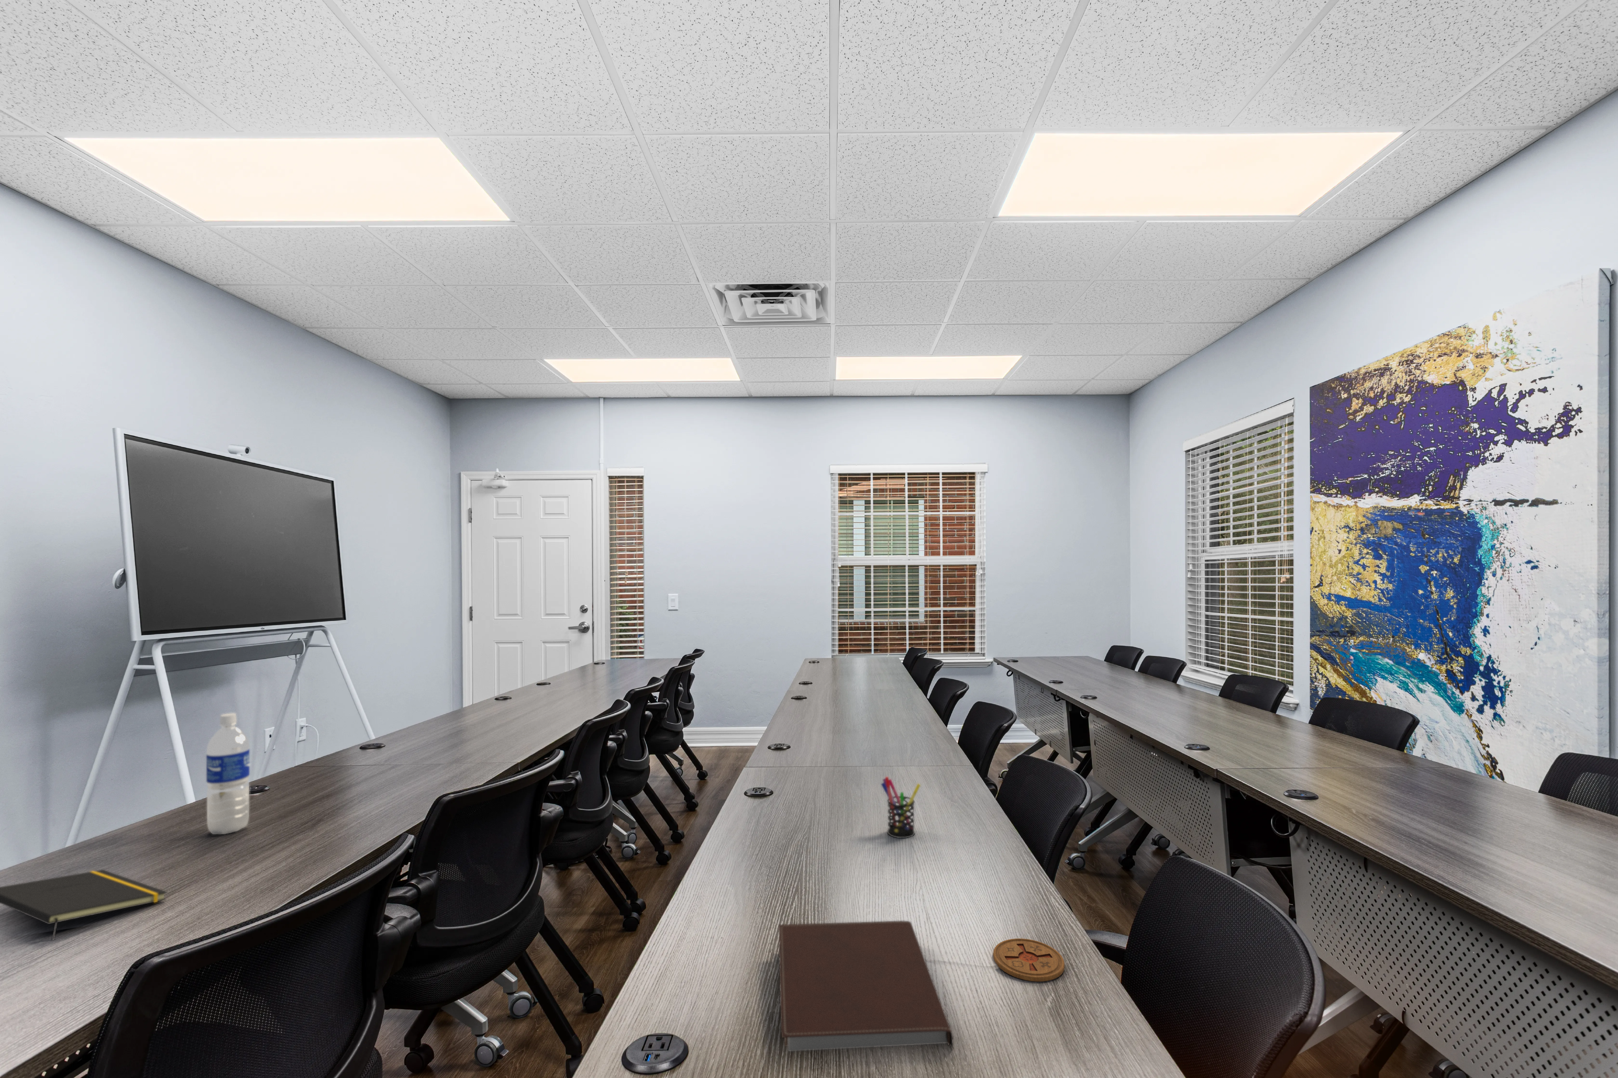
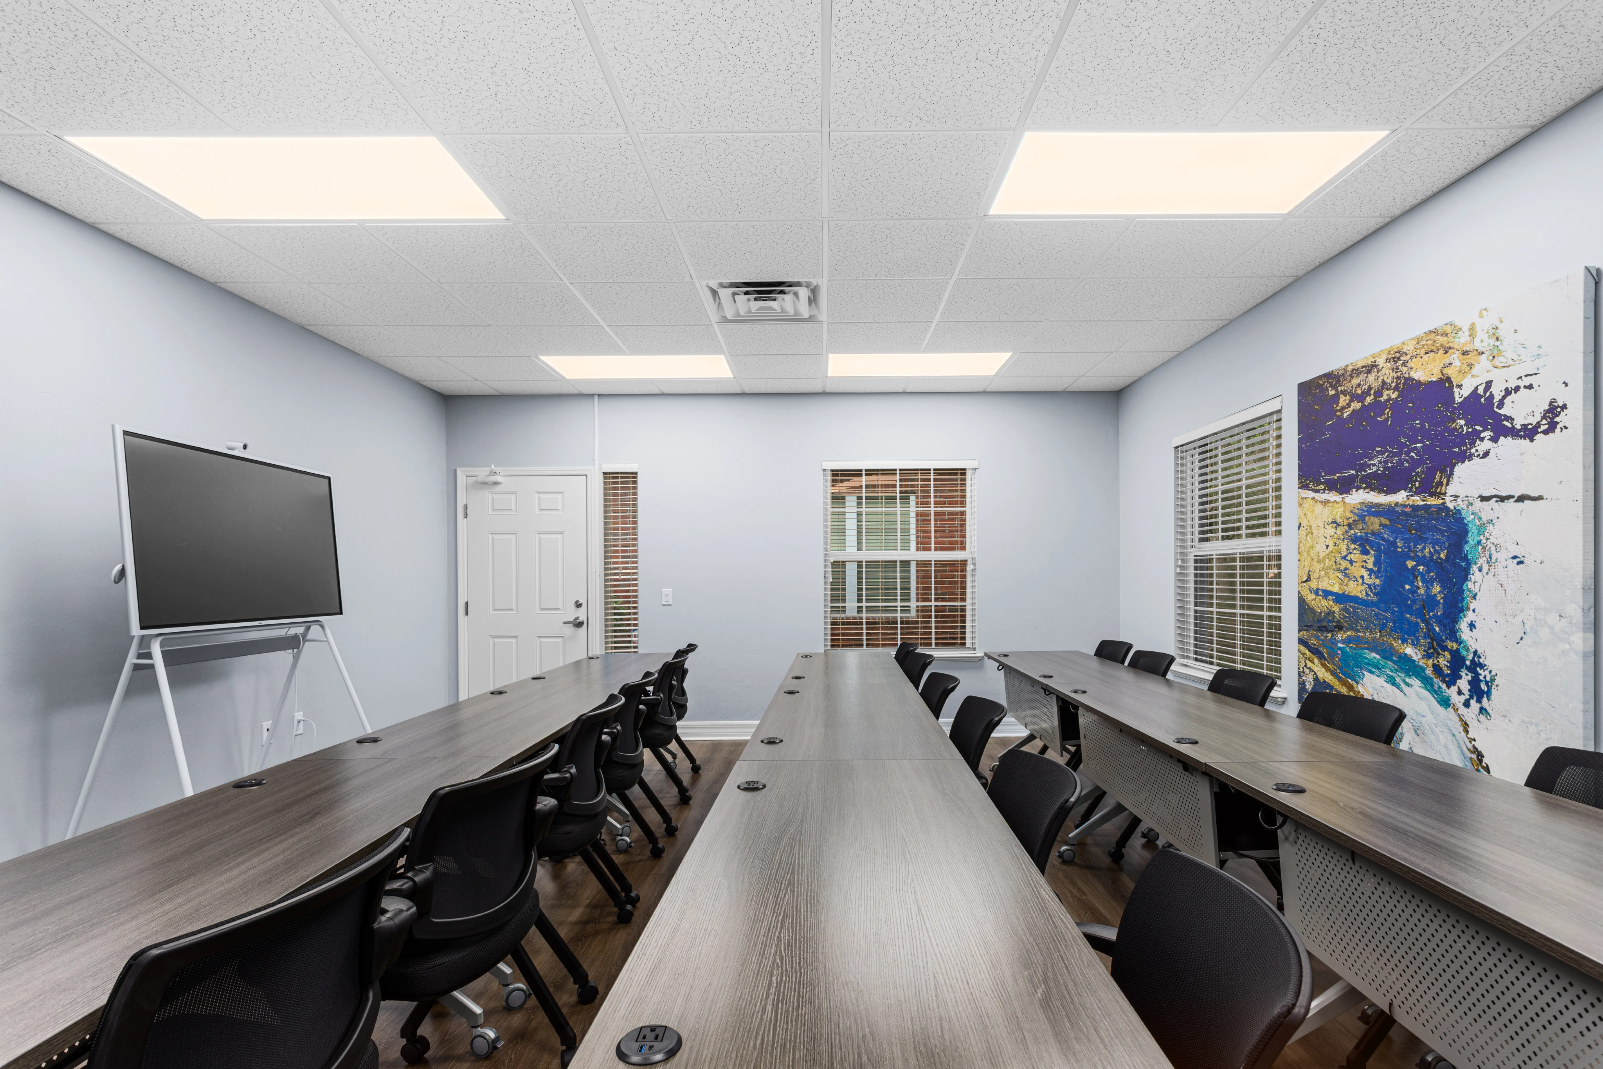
- coaster [993,938,1065,982]
- water bottle [206,713,250,835]
- notebook [778,920,953,1052]
- notepad [0,869,167,941]
- pen holder [880,776,921,839]
